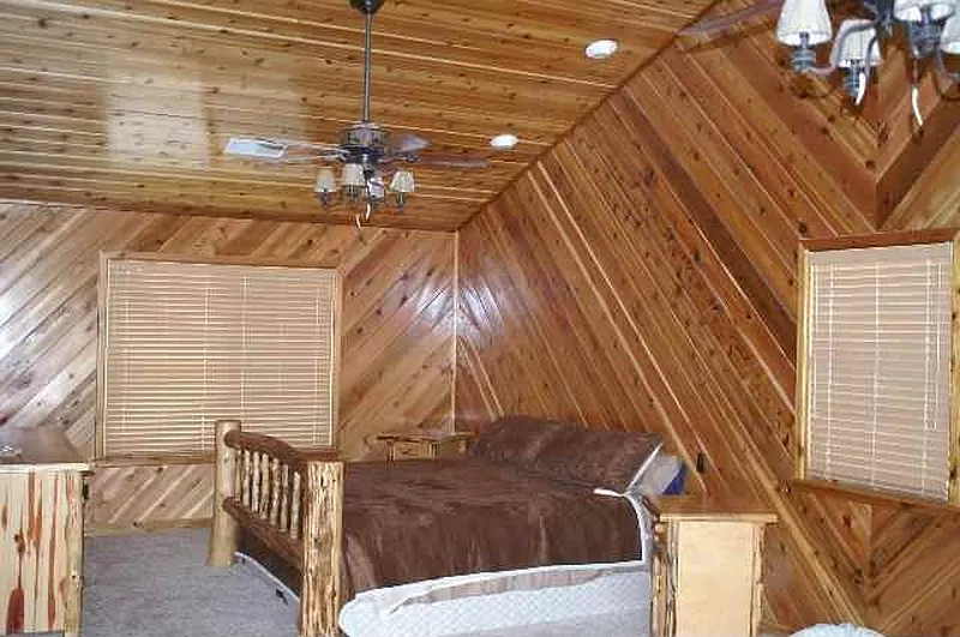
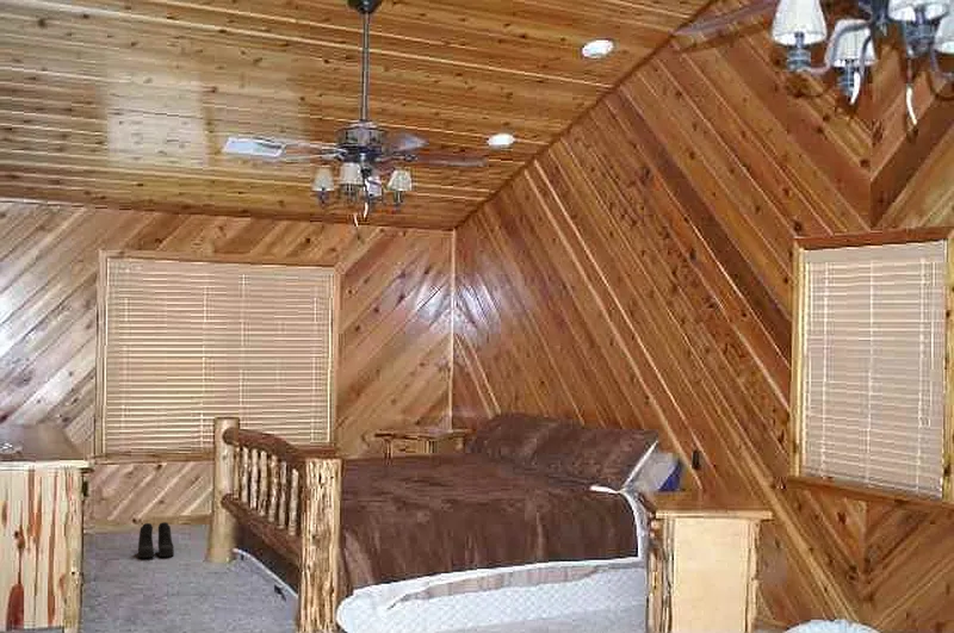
+ boots [137,521,175,559]
